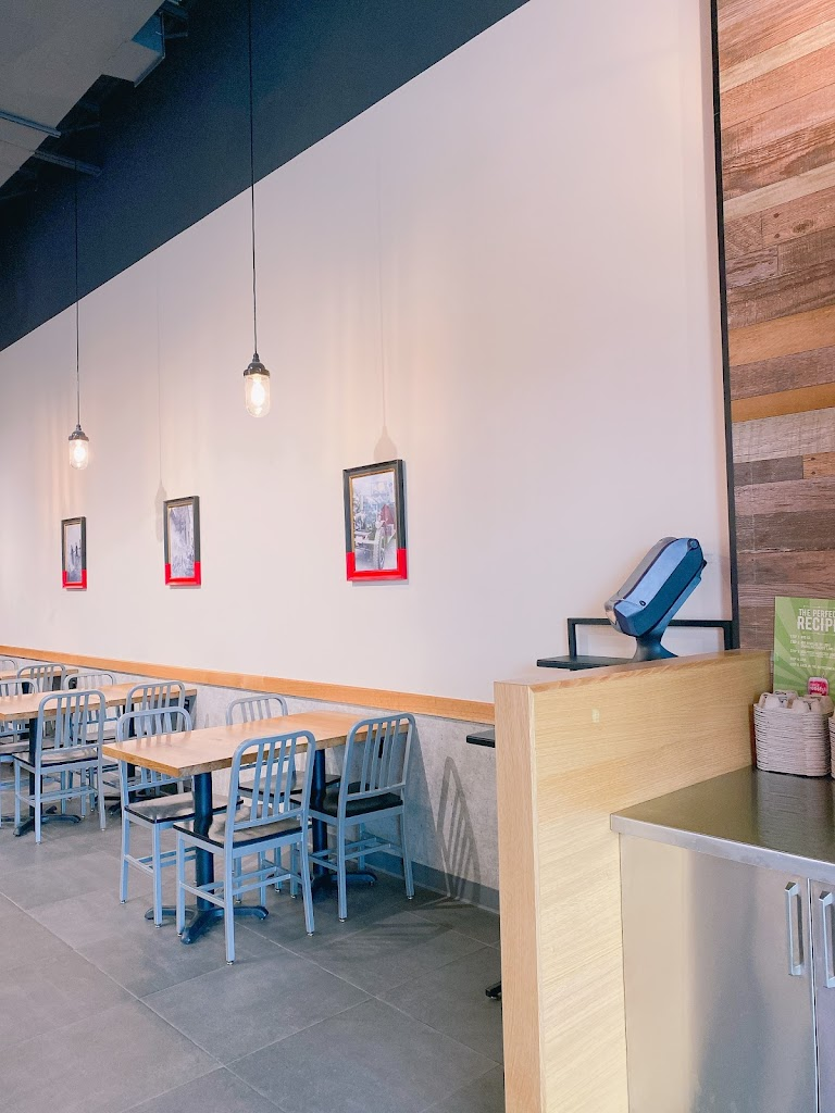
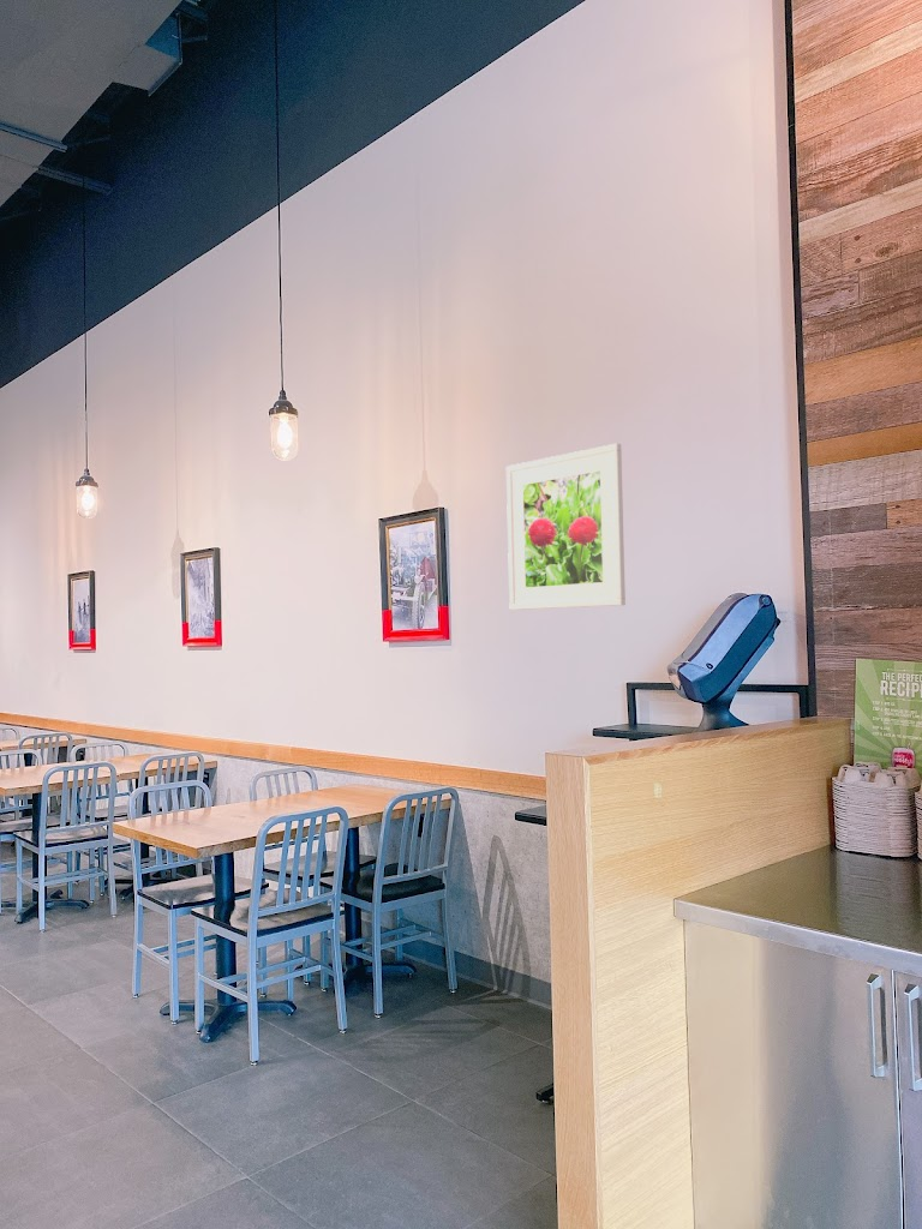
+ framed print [505,443,627,611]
